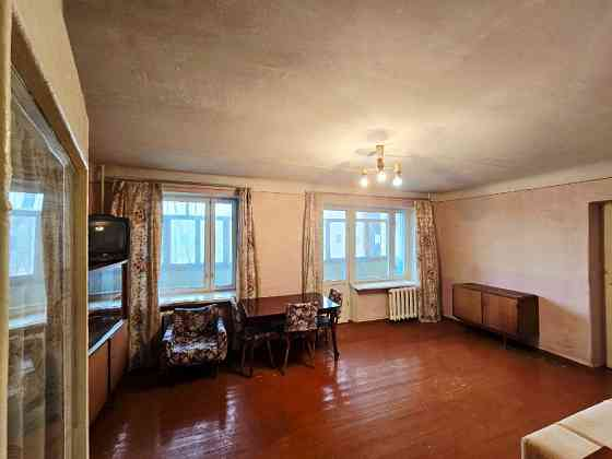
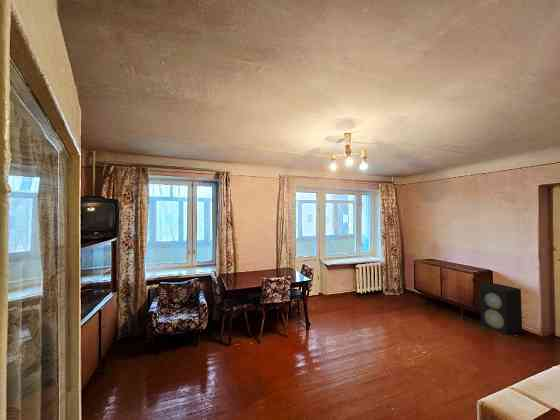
+ speaker [479,282,523,335]
